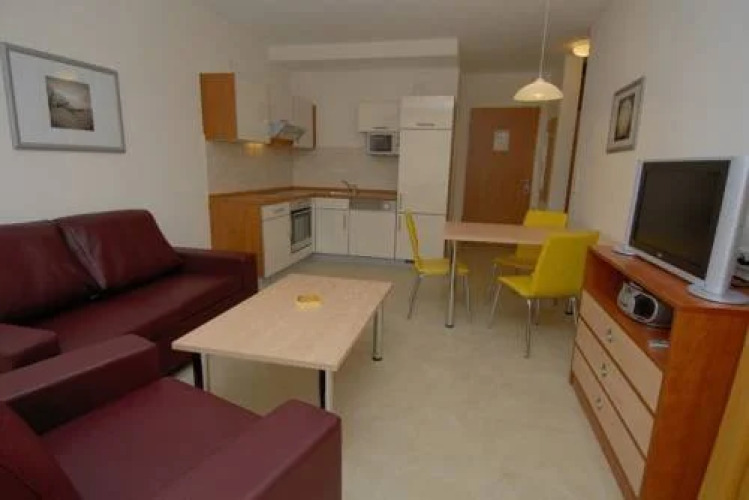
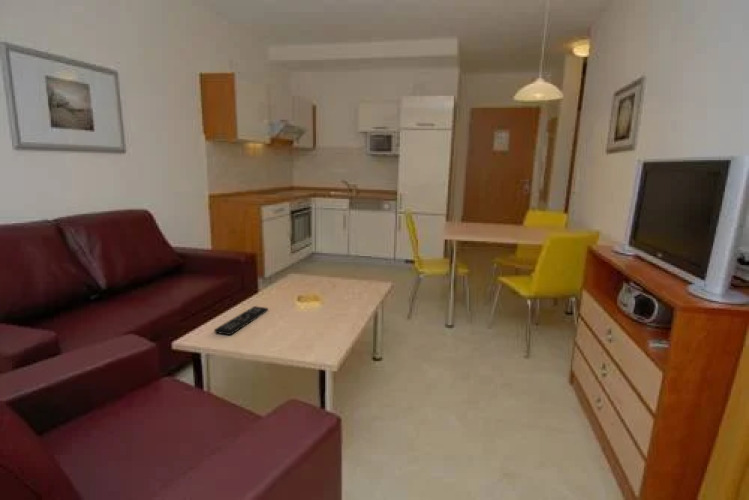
+ remote control [213,305,269,336]
